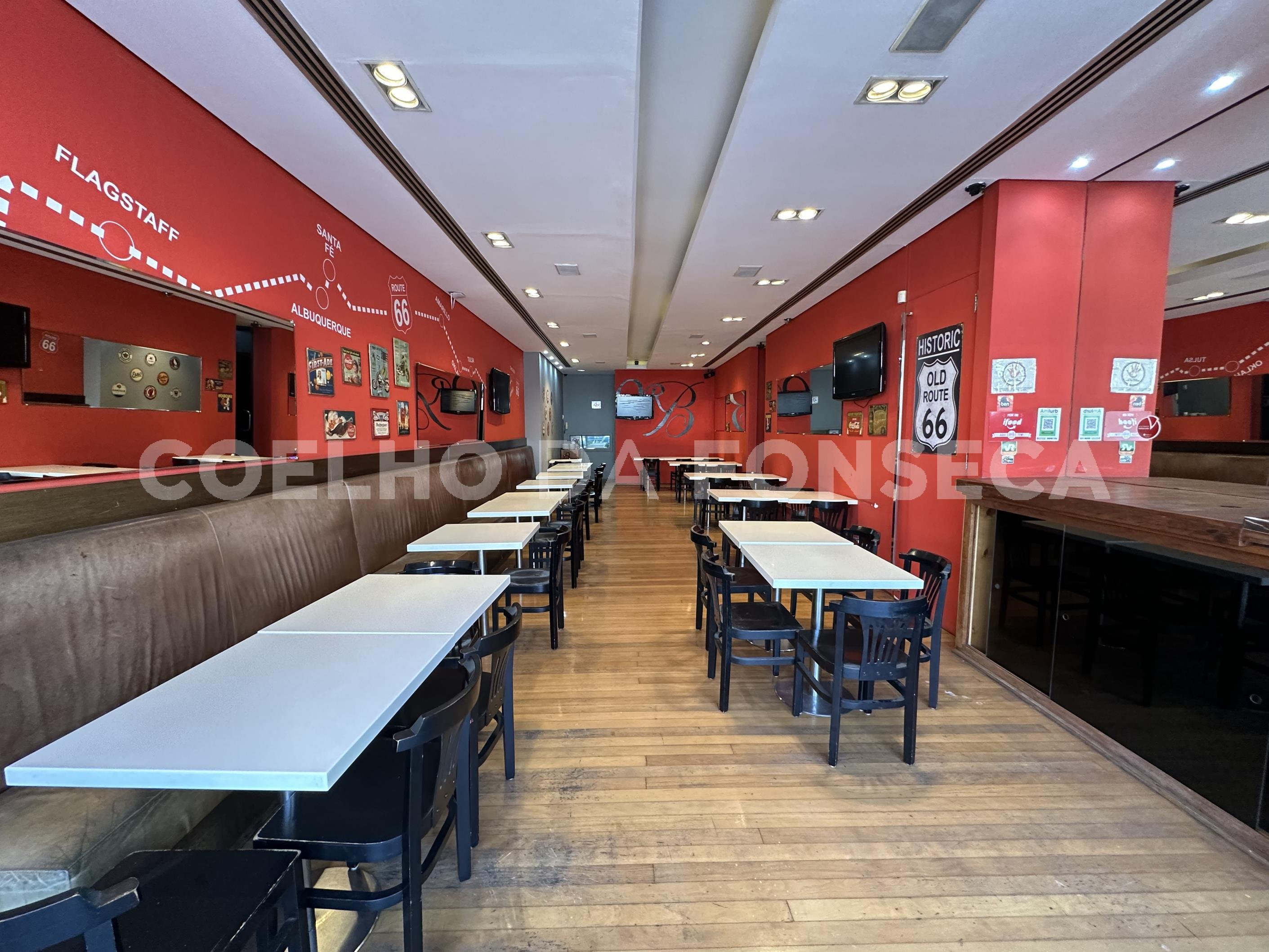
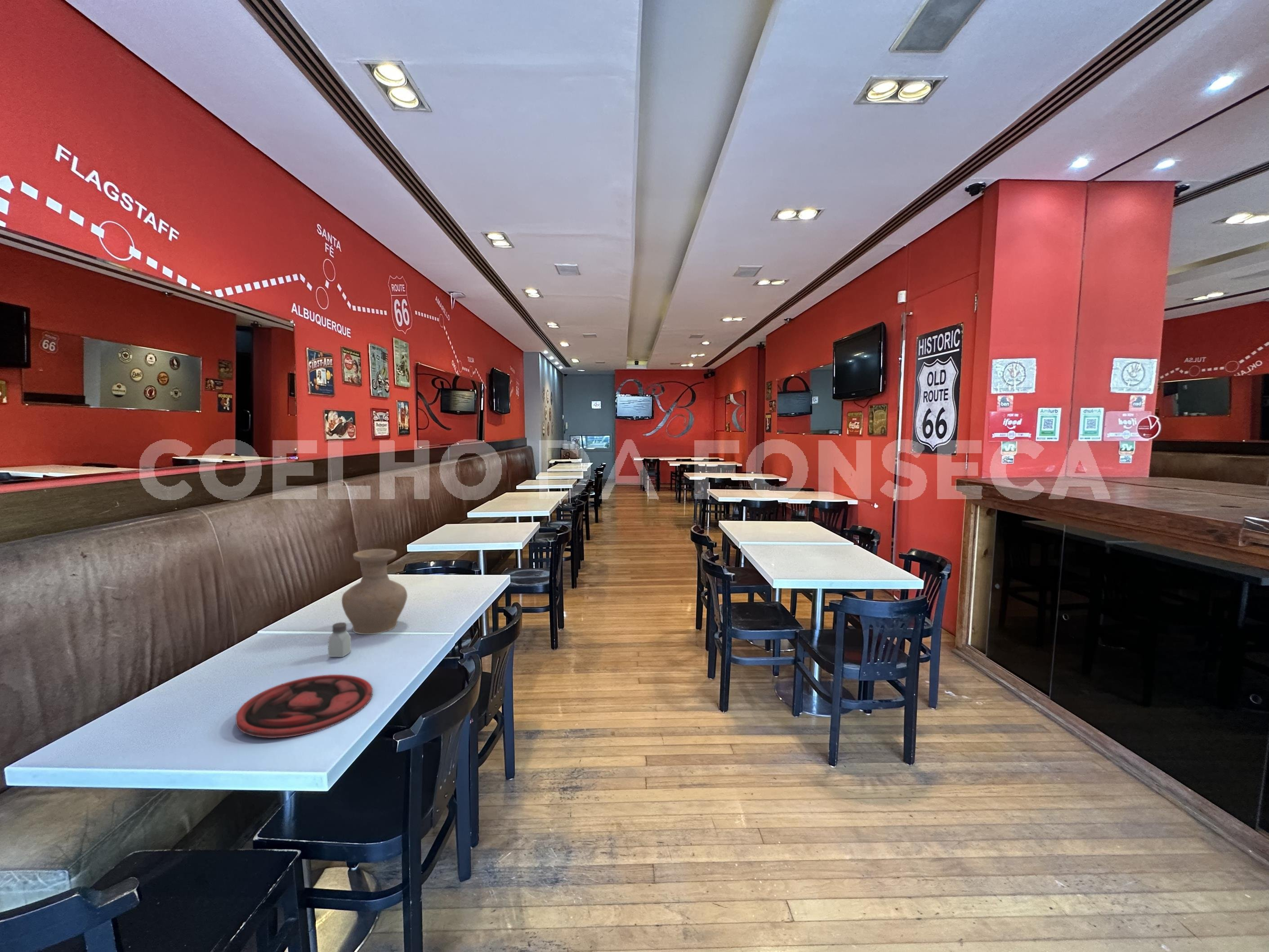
+ vase [341,549,408,635]
+ plate [235,674,373,738]
+ saltshaker [327,622,351,657]
